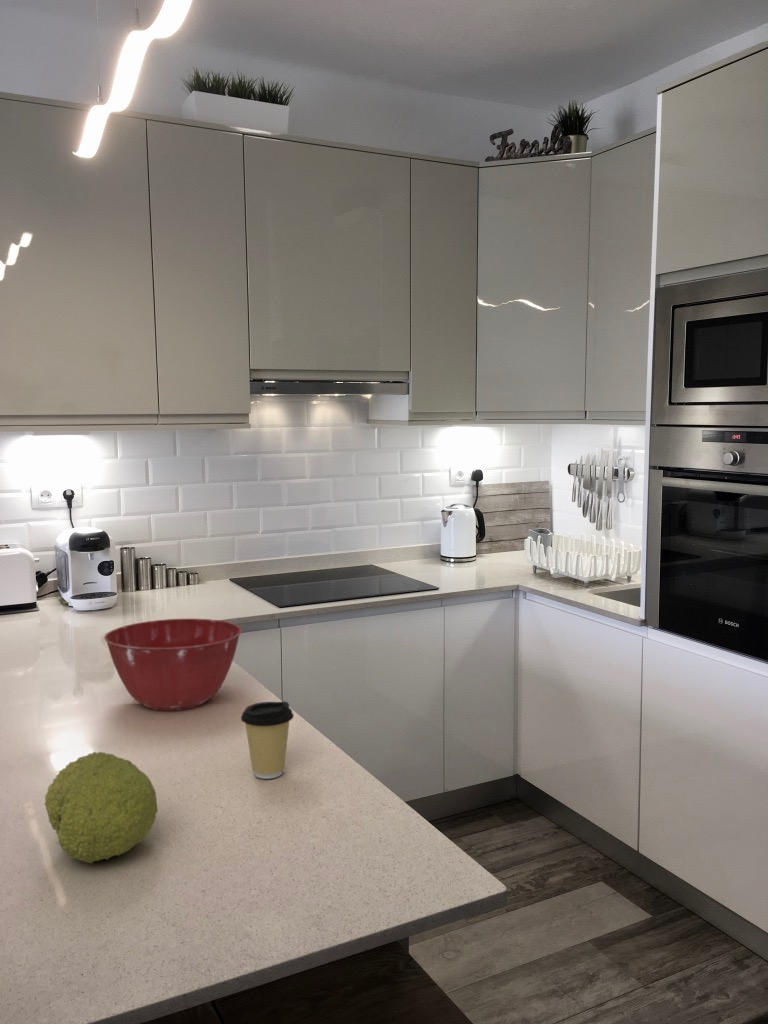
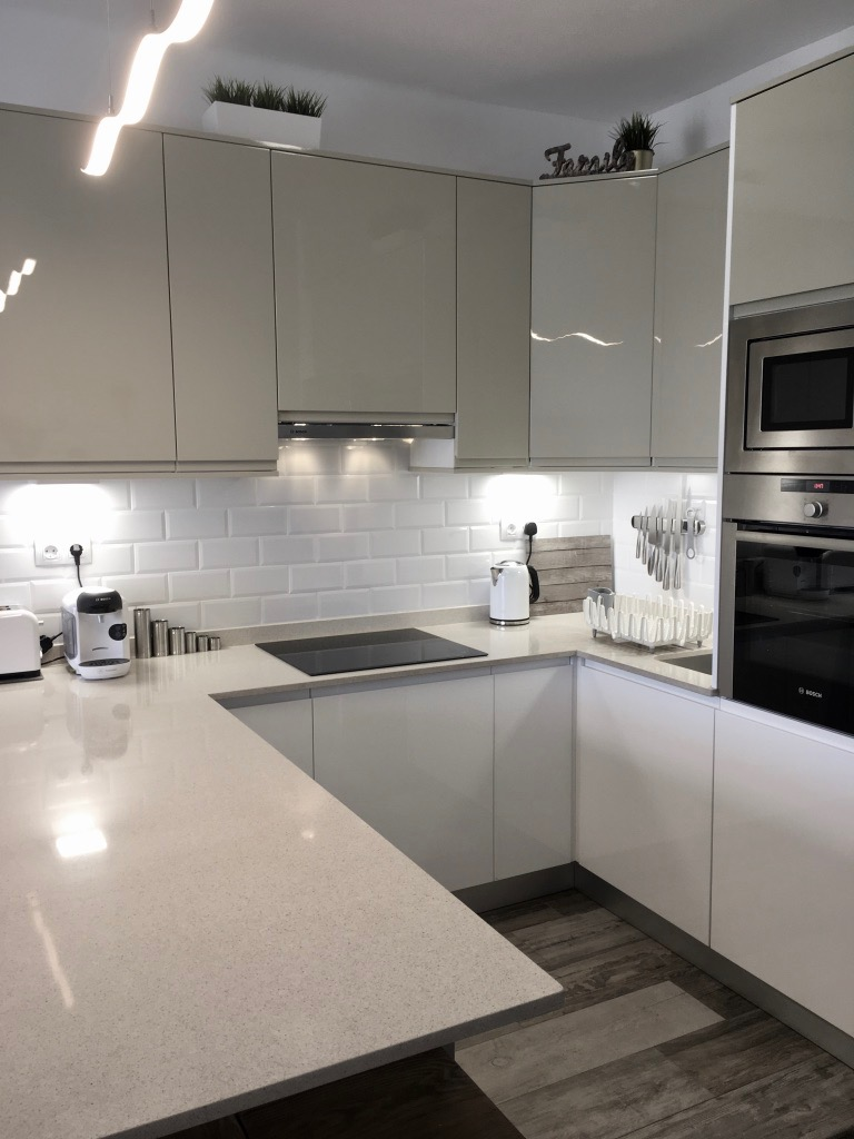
- fruit [44,751,159,864]
- coffee cup [240,700,295,780]
- mixing bowl [103,618,242,712]
